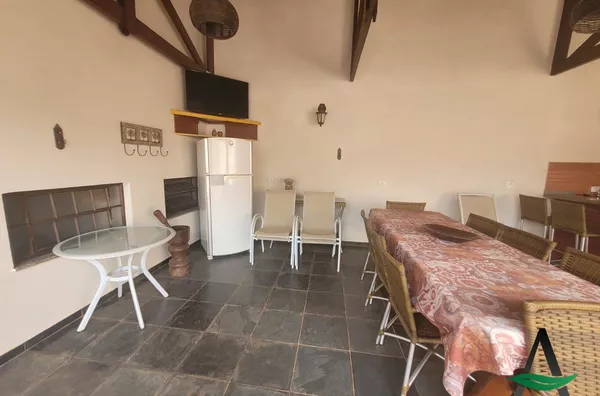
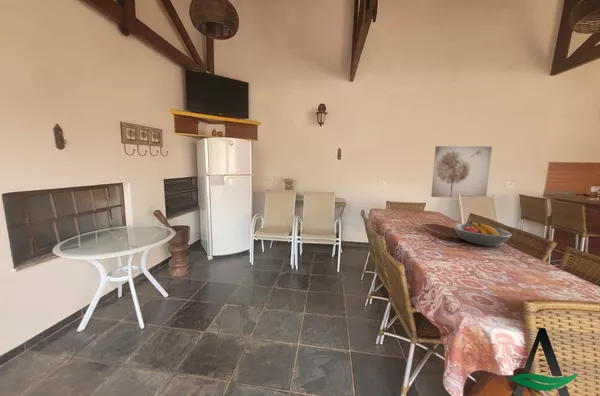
+ fruit bowl [453,221,513,247]
+ wall art [430,145,493,199]
